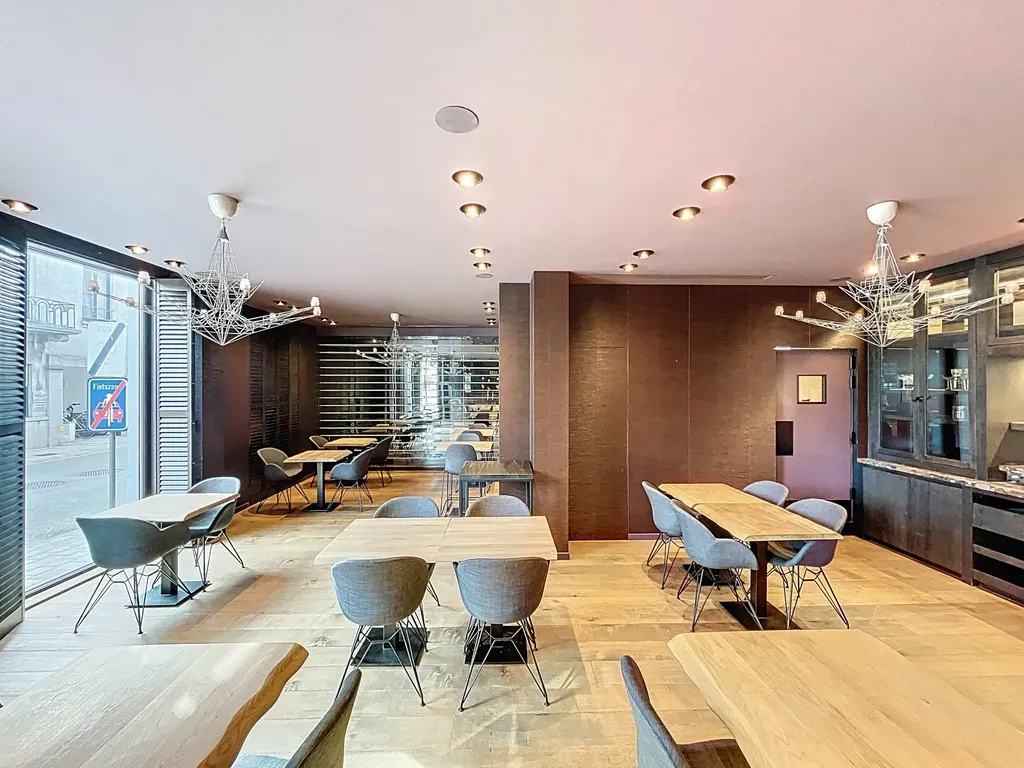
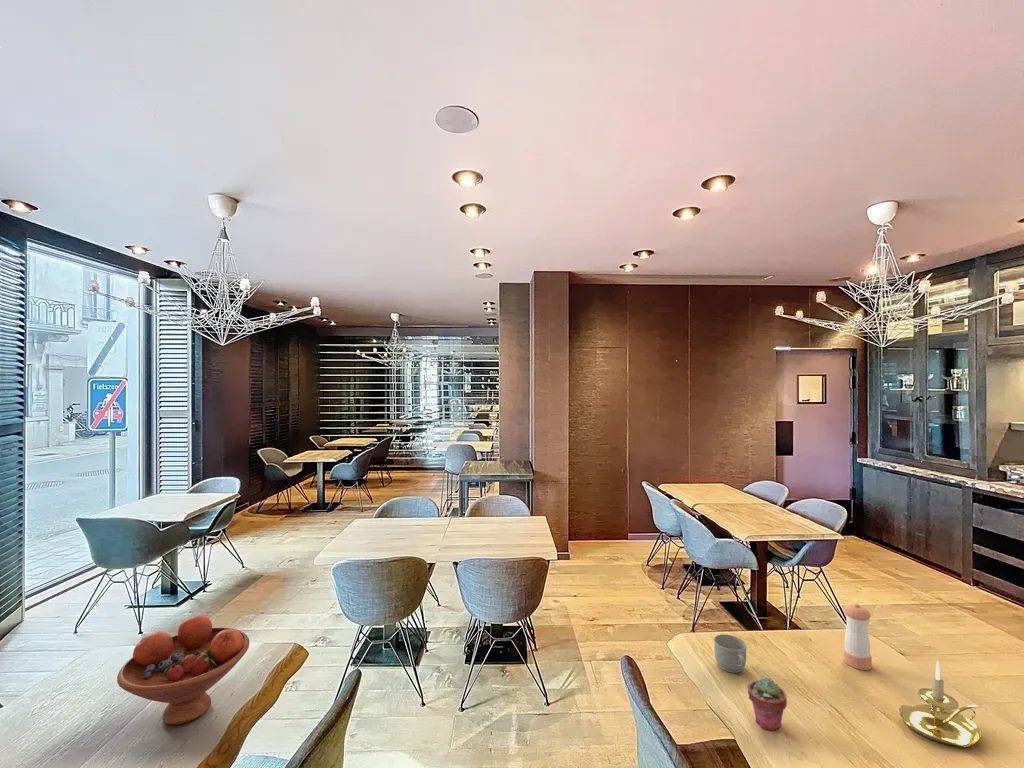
+ pepper shaker [842,602,873,671]
+ candle holder [897,660,982,748]
+ potted succulent [747,676,788,732]
+ fruit bowl [116,614,251,726]
+ mug [713,633,748,674]
